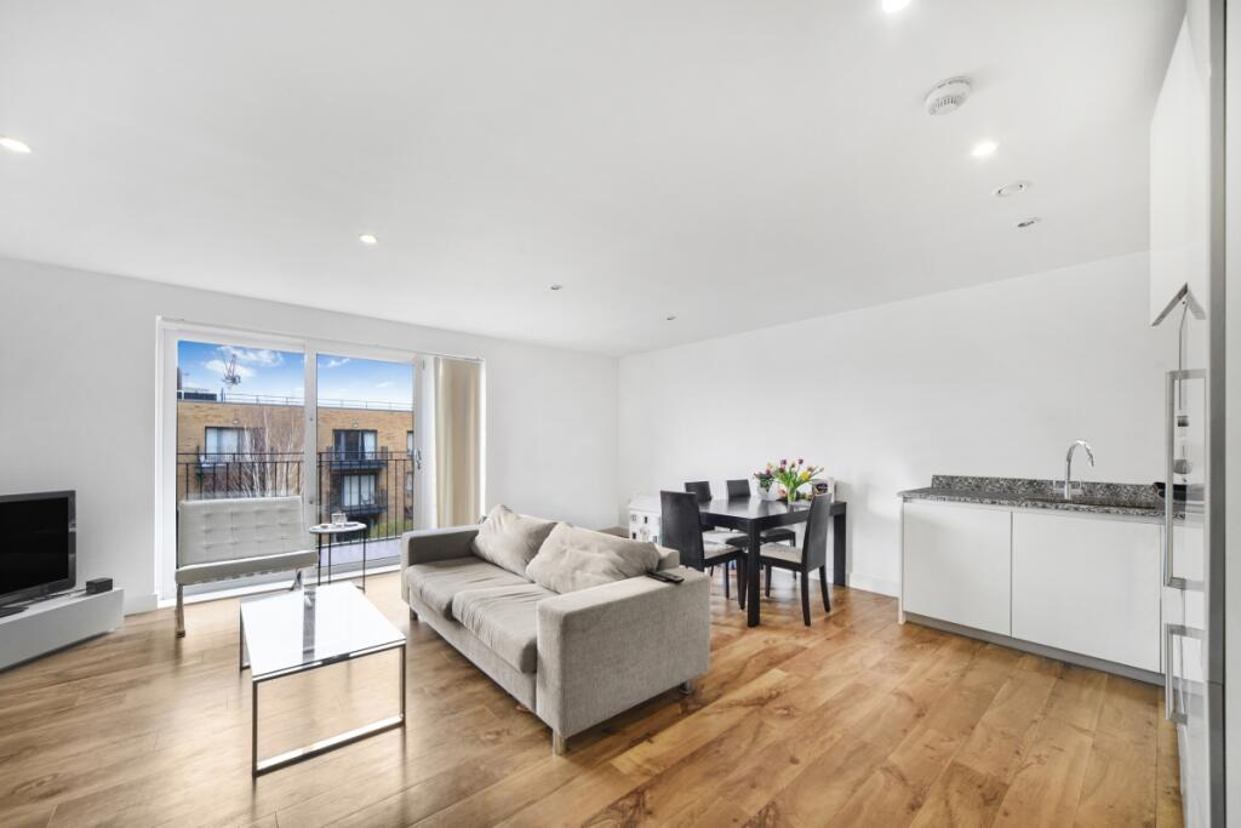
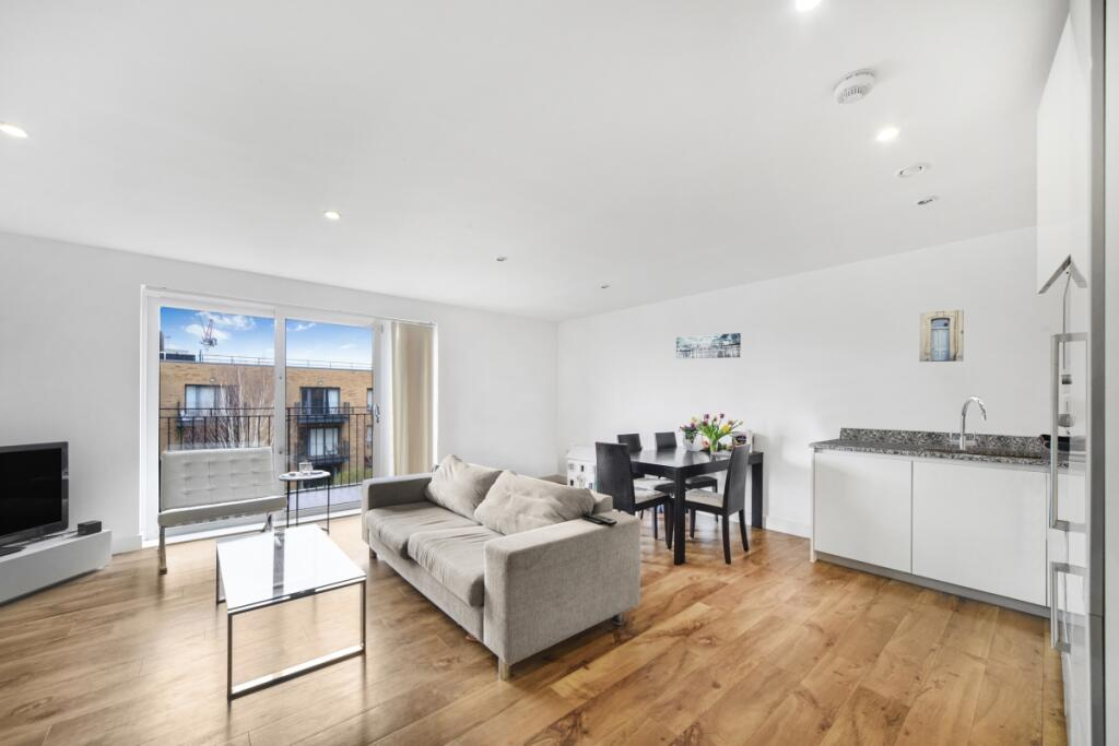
+ wall art [918,309,965,363]
+ wall art [675,332,742,359]
